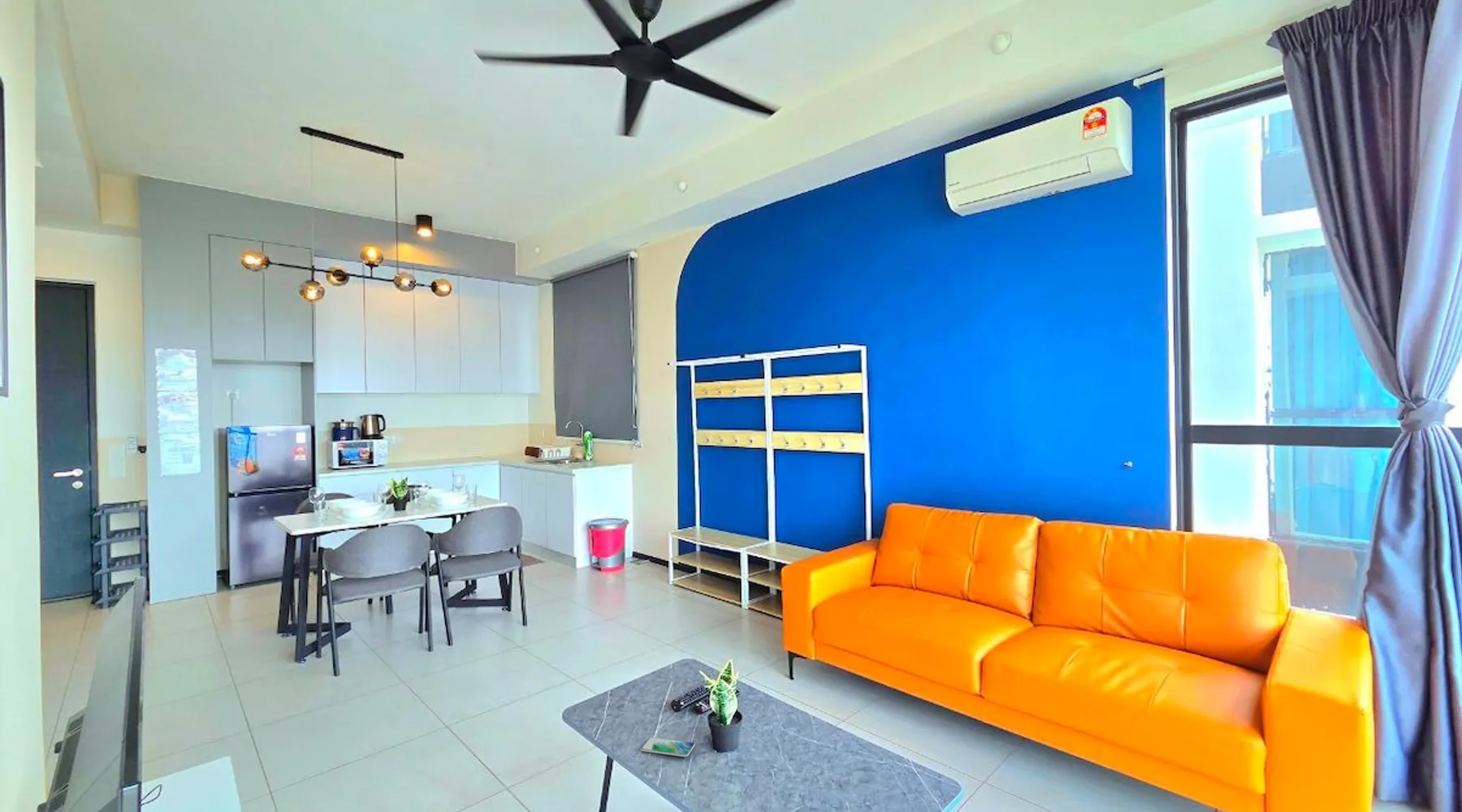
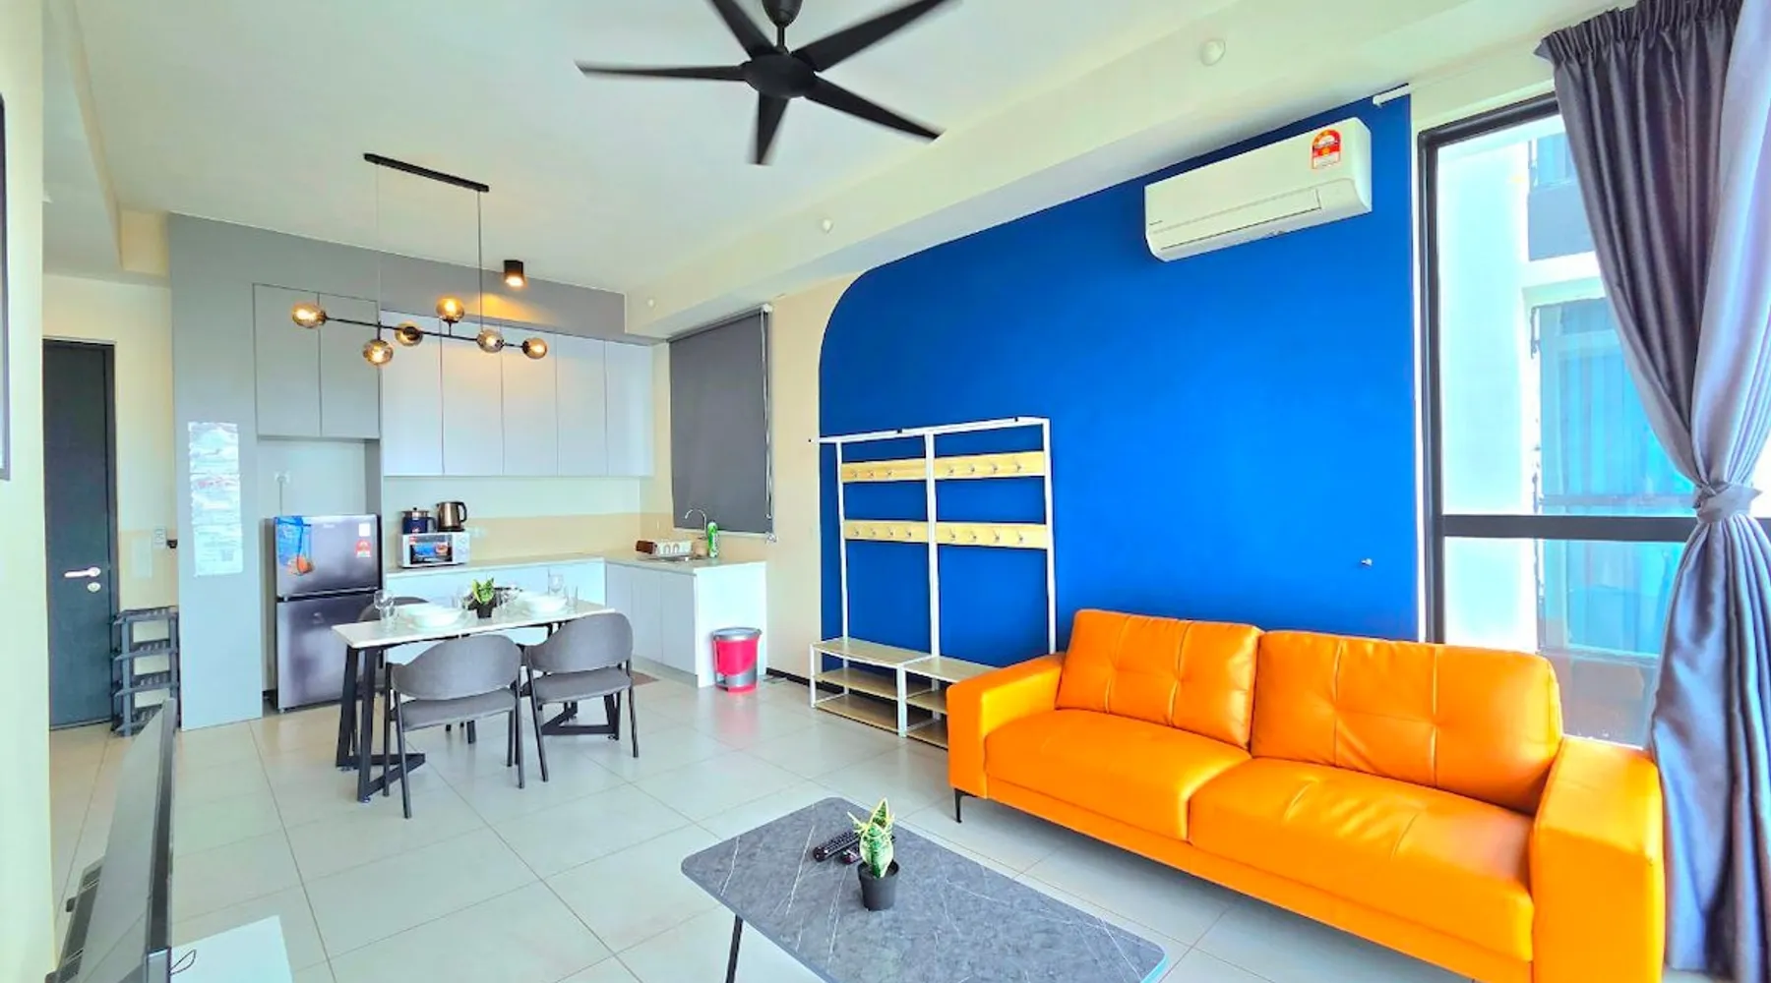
- smartphone [640,736,696,758]
